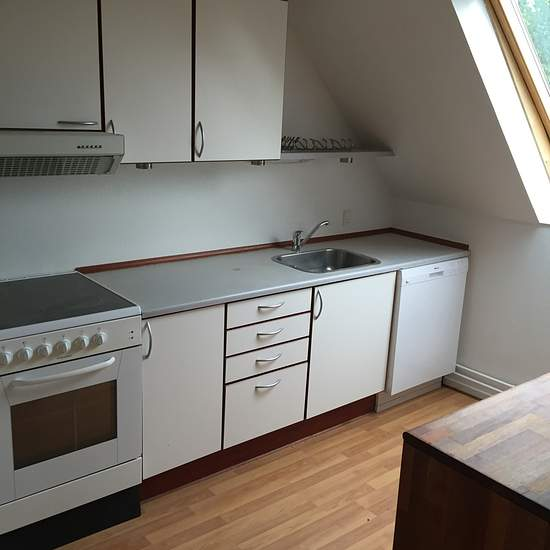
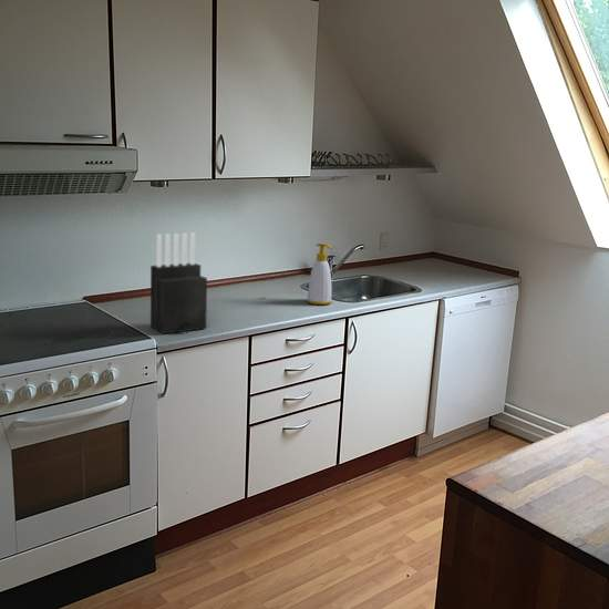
+ knife block [149,231,208,336]
+ soap bottle [306,242,333,306]
